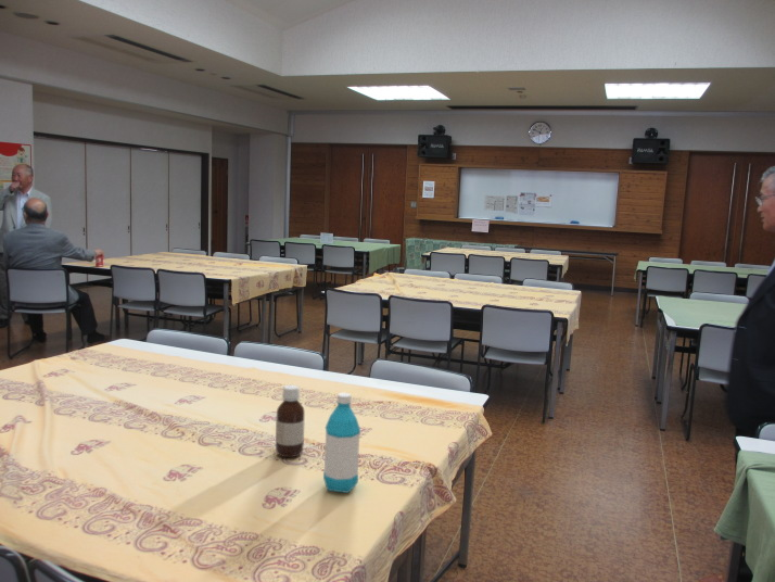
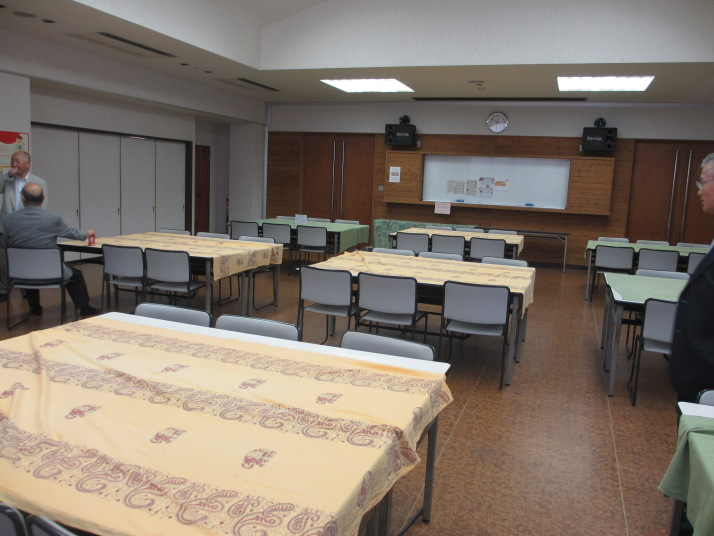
- bottle [275,384,306,458]
- water bottle [322,392,361,494]
